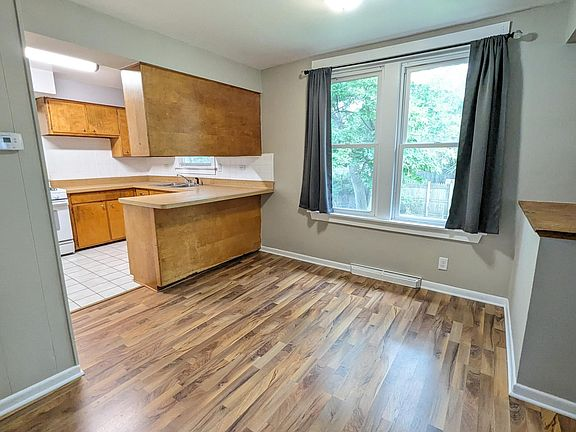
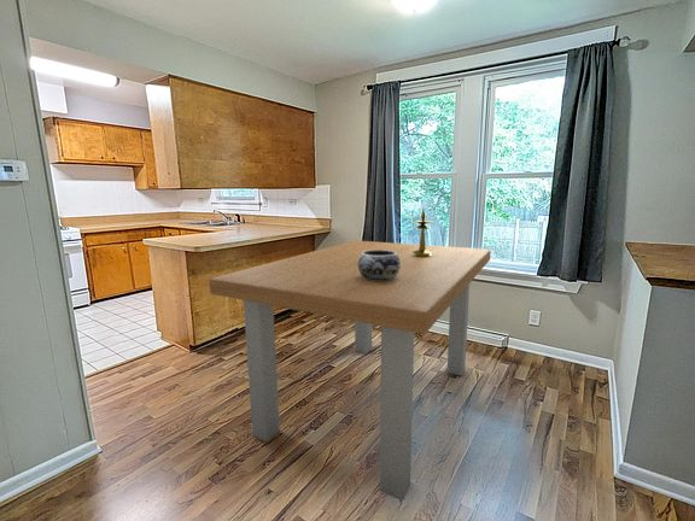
+ candlestick [413,207,434,257]
+ decorative bowl [358,250,401,281]
+ dining table [208,240,492,500]
